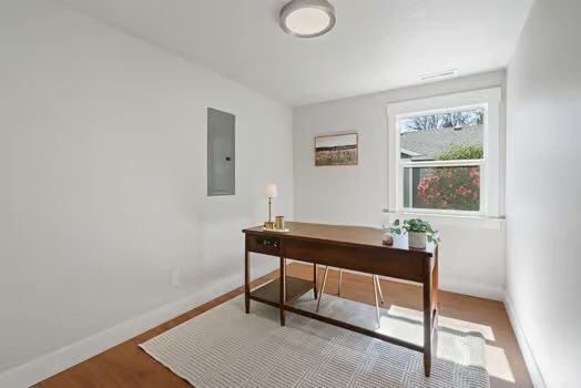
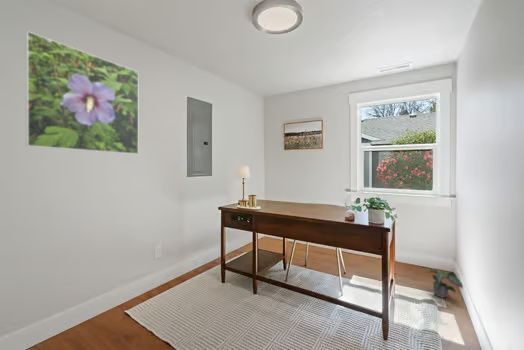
+ potted plant [425,269,464,299]
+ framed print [25,30,139,155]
